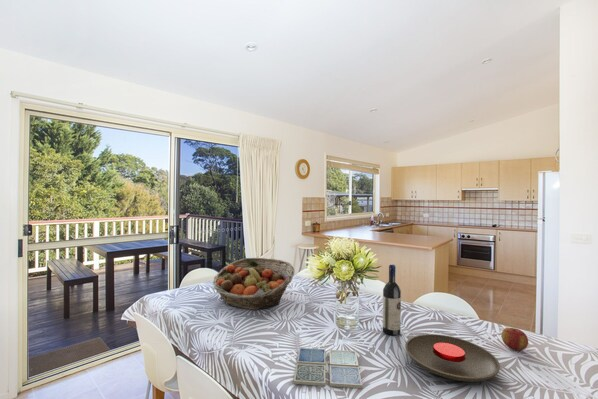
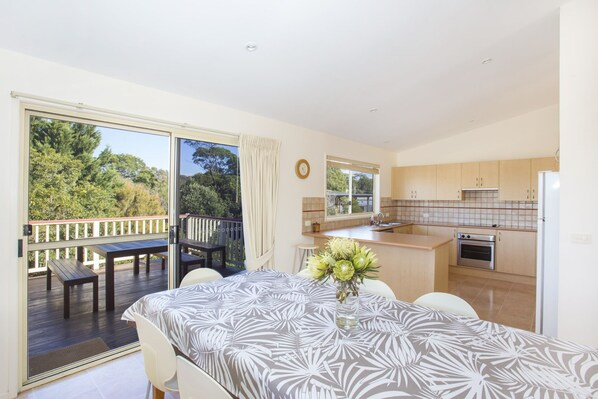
- apple [501,327,529,351]
- wine bottle [382,263,402,336]
- fruit basket [211,257,295,311]
- plate [404,333,501,383]
- drink coaster [293,347,363,389]
